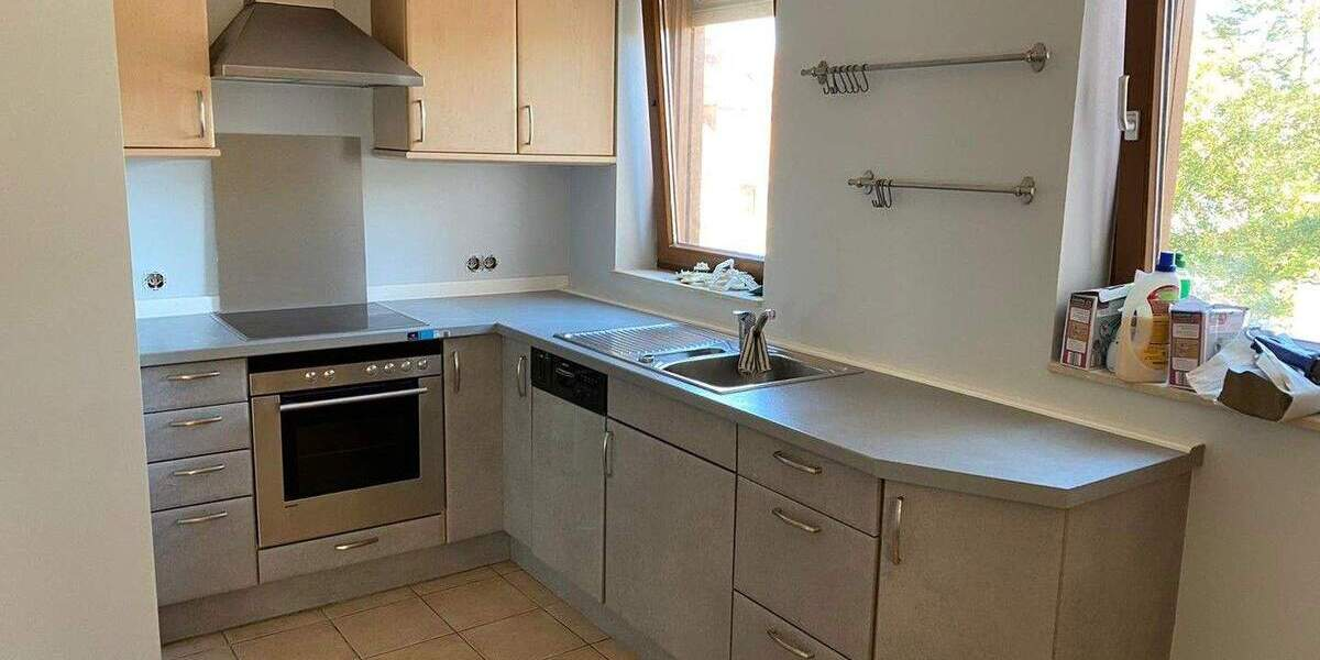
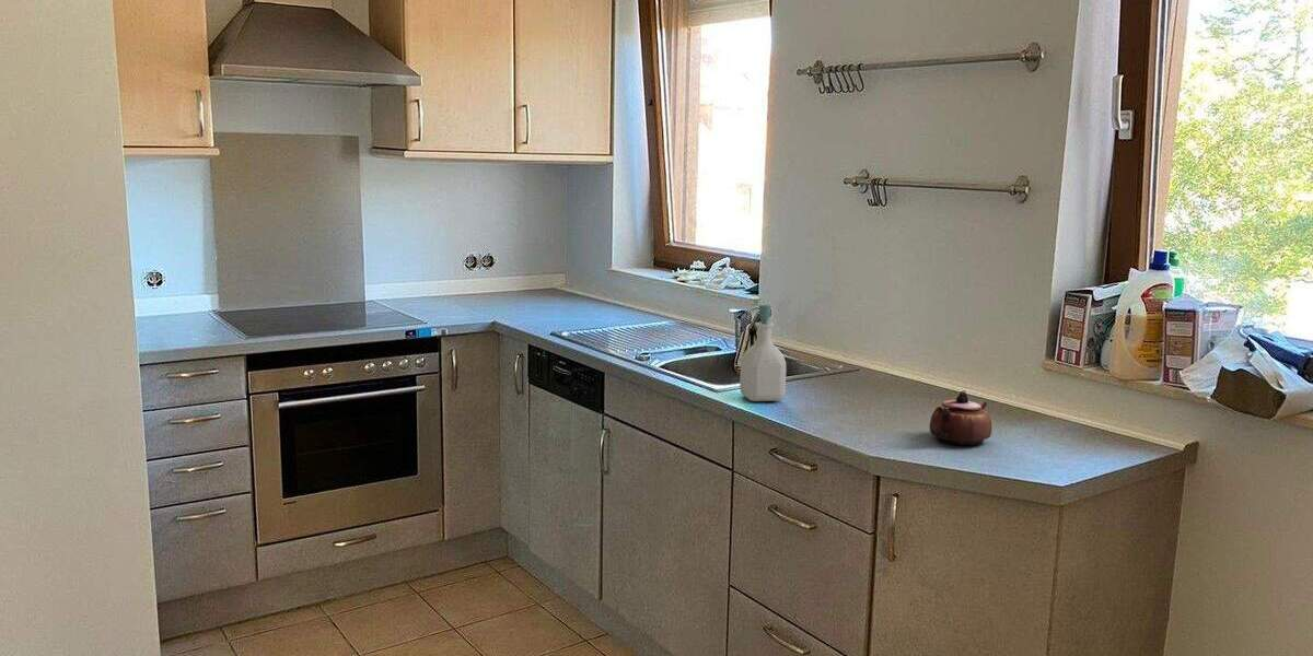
+ soap bottle [739,304,787,402]
+ teapot [929,389,992,446]
